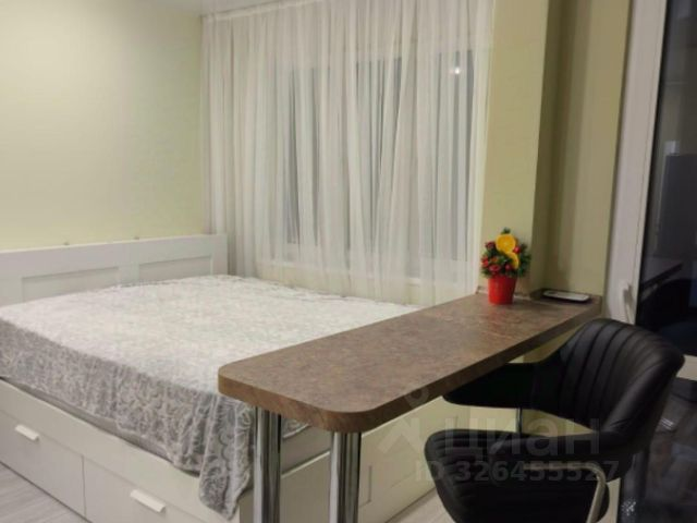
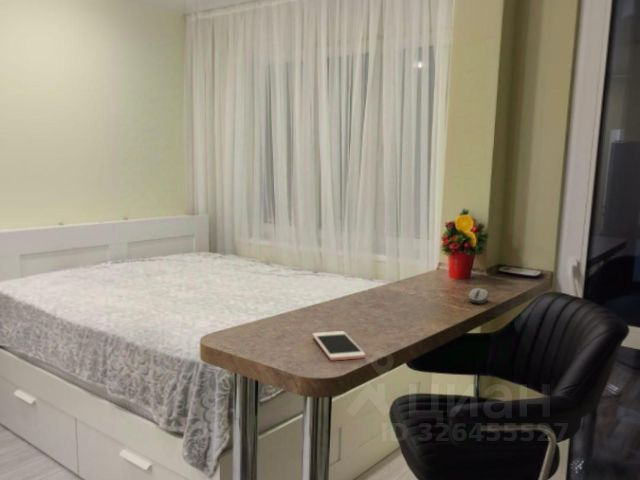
+ cell phone [311,330,366,362]
+ computer mouse [468,287,490,305]
